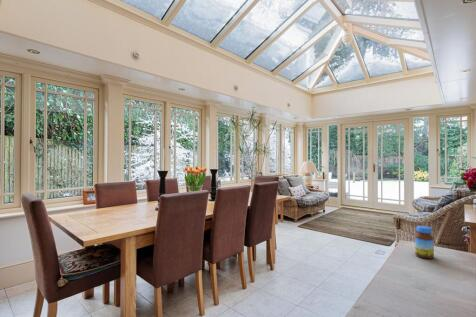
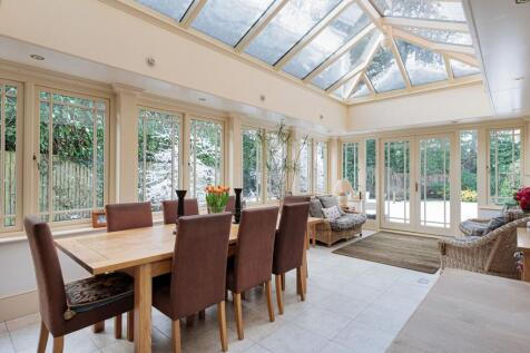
- jar [414,225,435,259]
